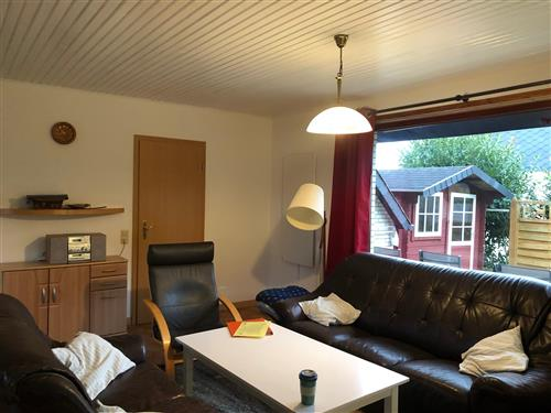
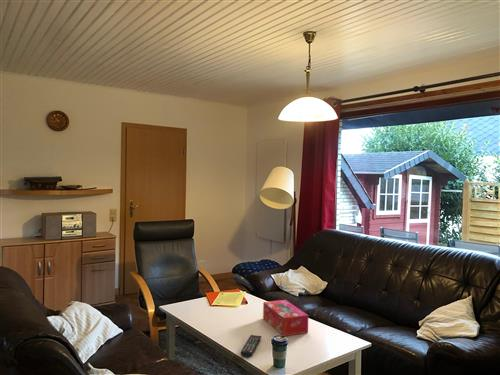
+ remote control [240,334,262,358]
+ tissue box [262,299,309,337]
